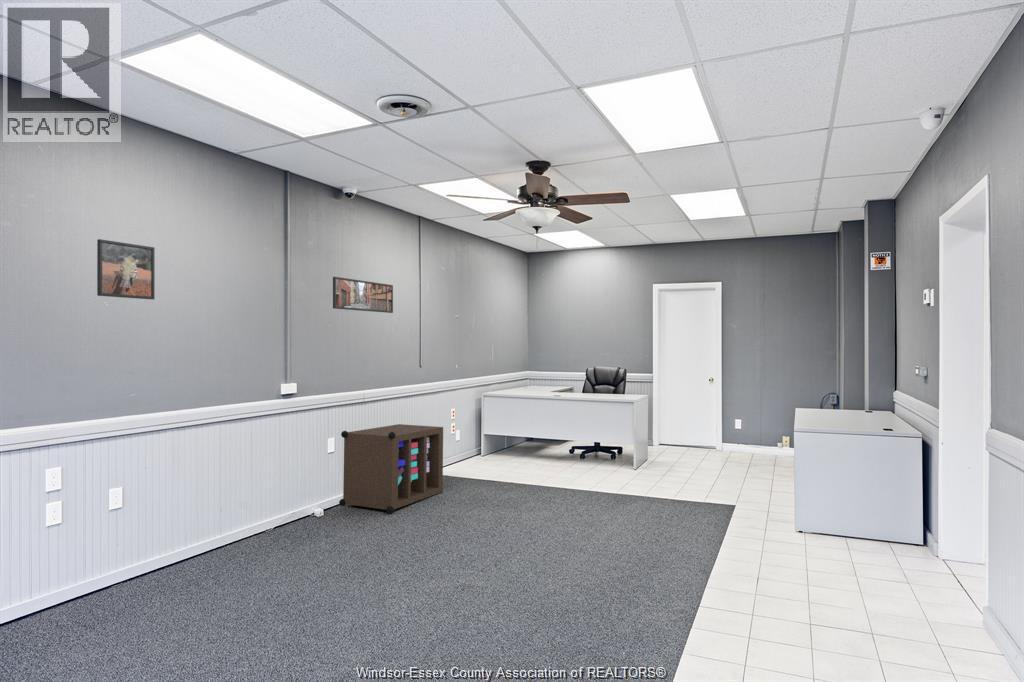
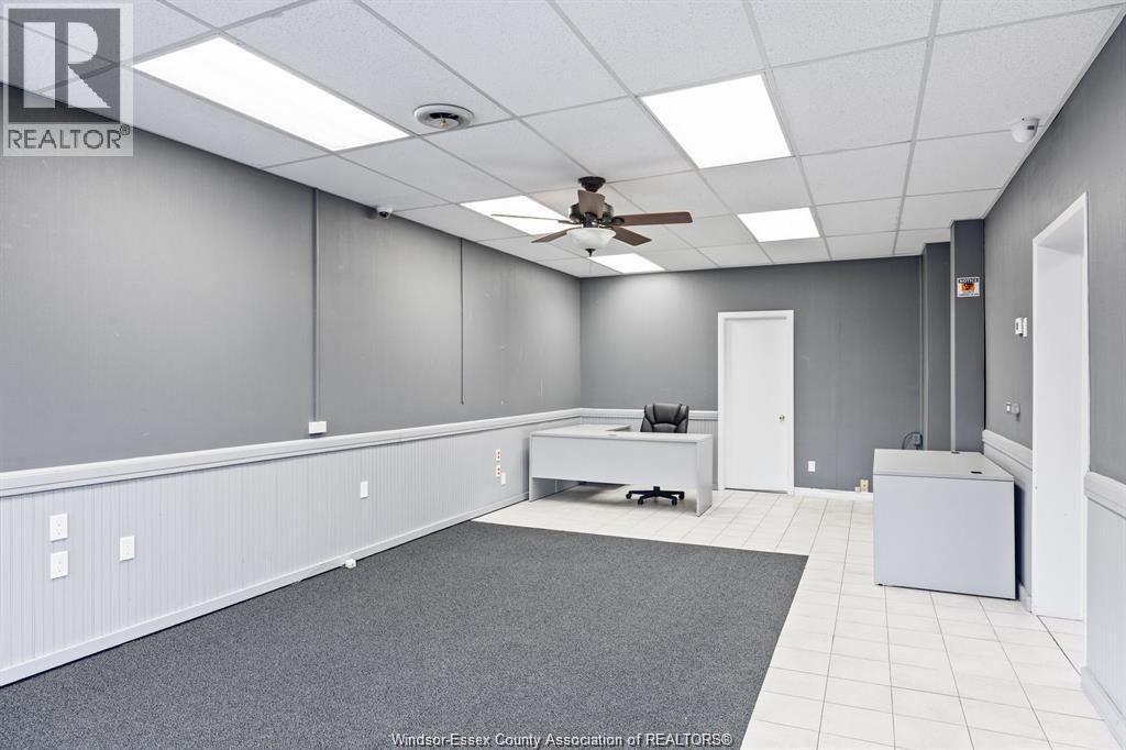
- storage cabinet [338,423,444,515]
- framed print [332,276,394,314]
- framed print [96,238,156,300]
